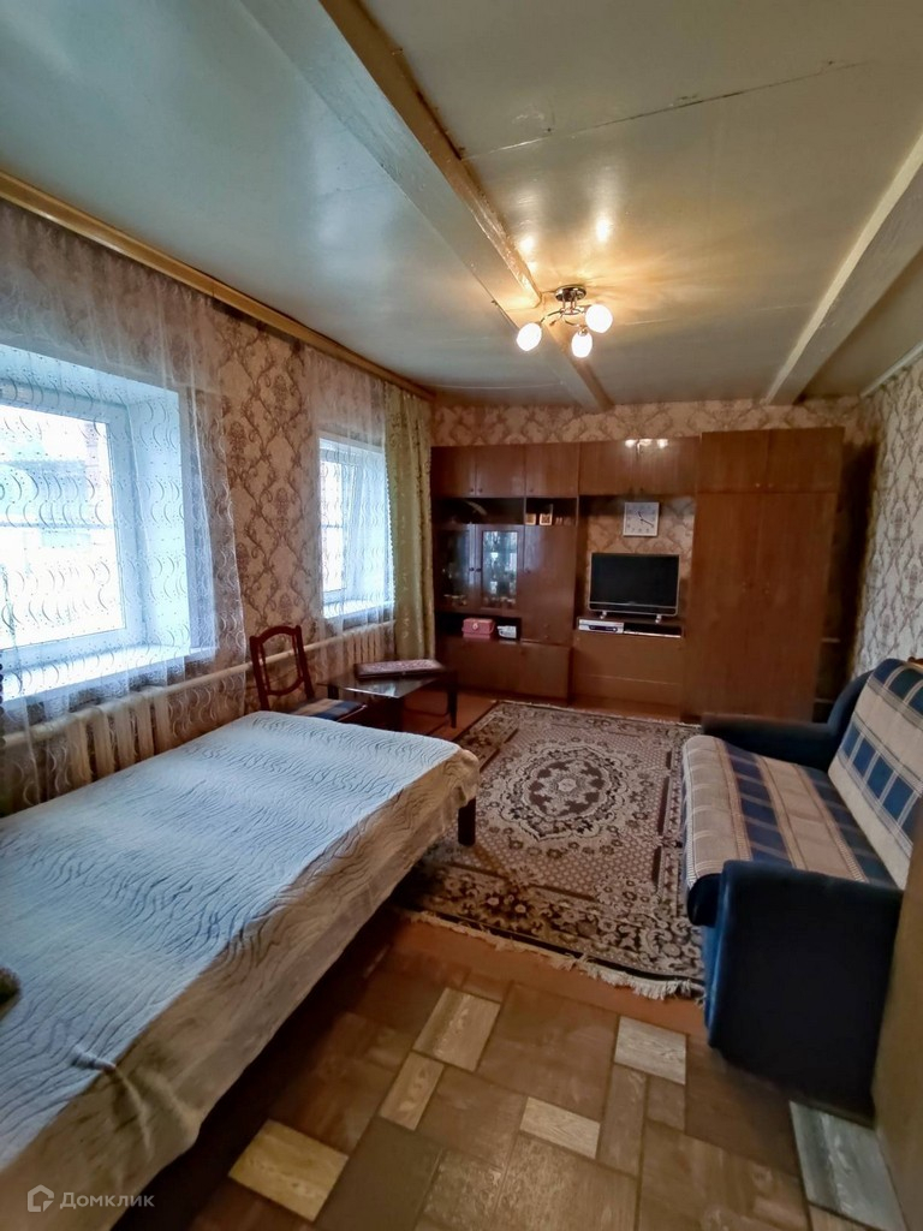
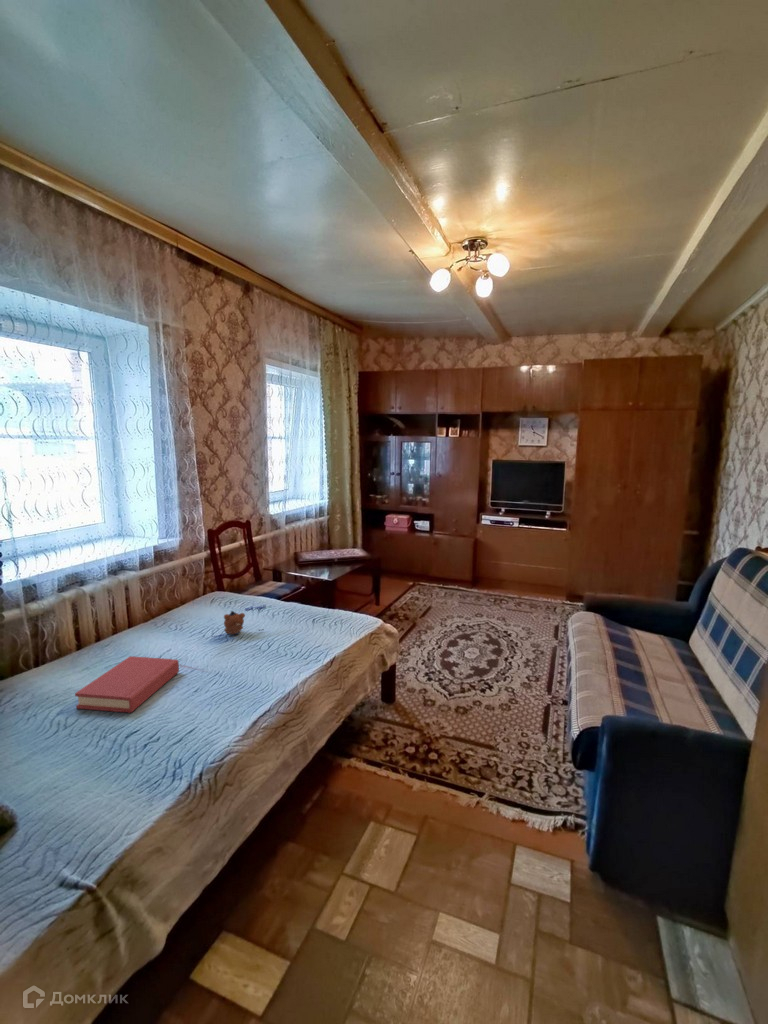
+ hardback book [74,655,180,714]
+ teddy bear [210,604,267,638]
